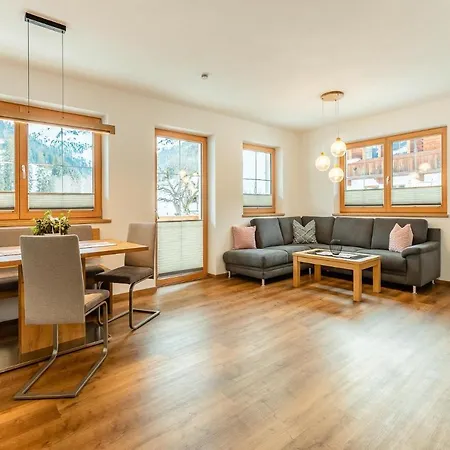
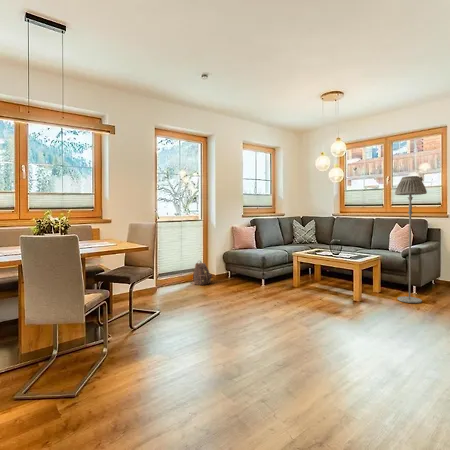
+ floor lamp [394,175,428,304]
+ backpack [189,260,213,286]
